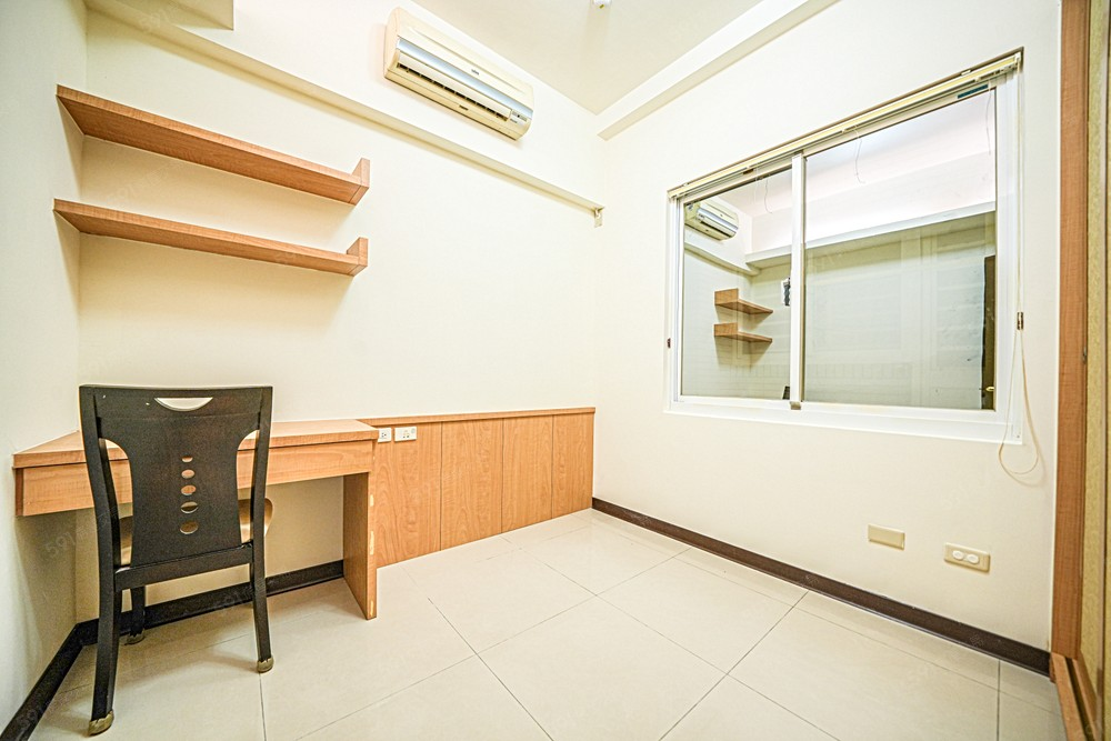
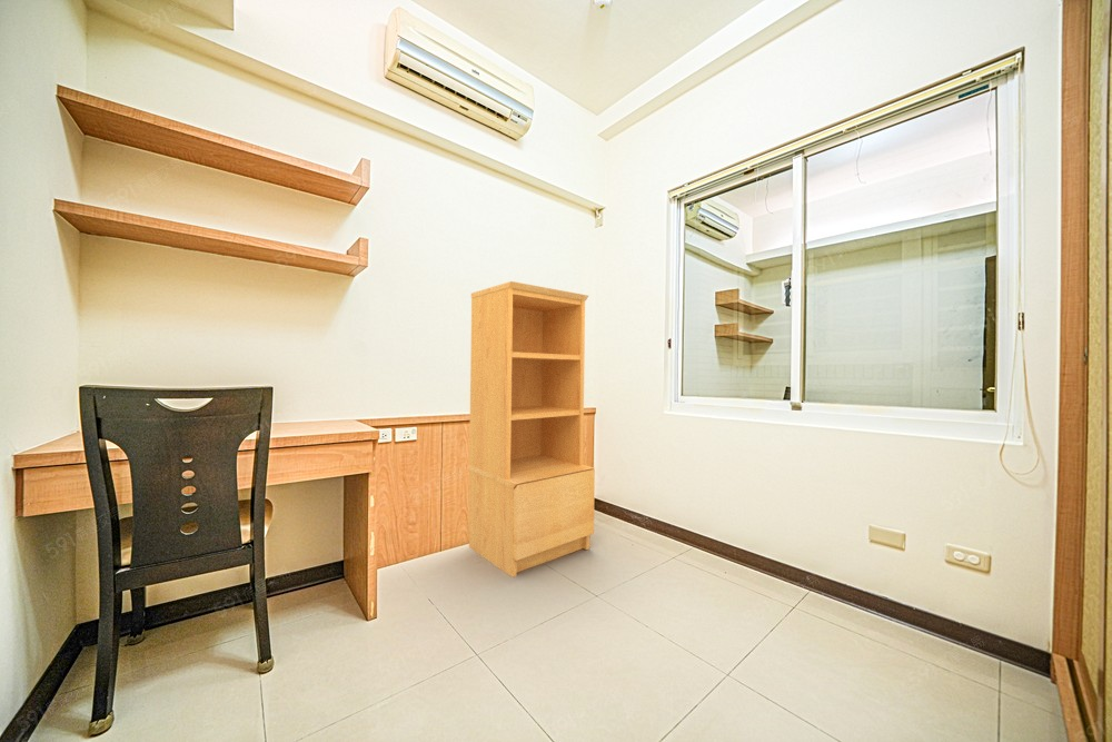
+ bookcase [467,280,596,578]
